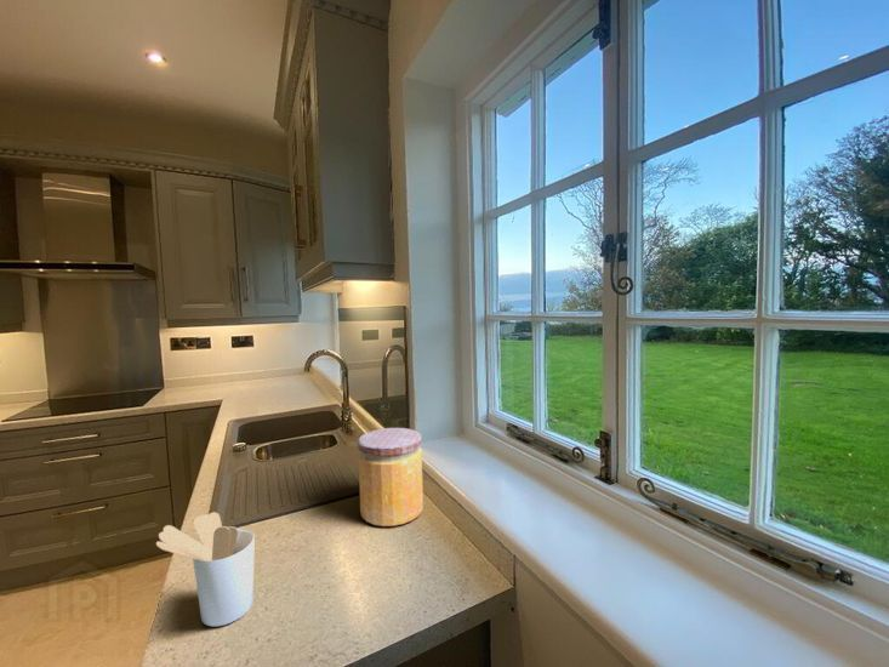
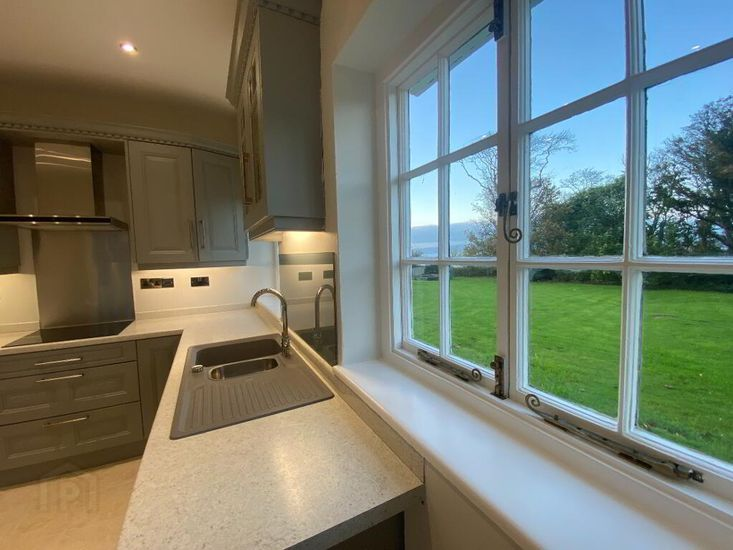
- jar [357,427,424,528]
- utensil holder [154,512,256,627]
